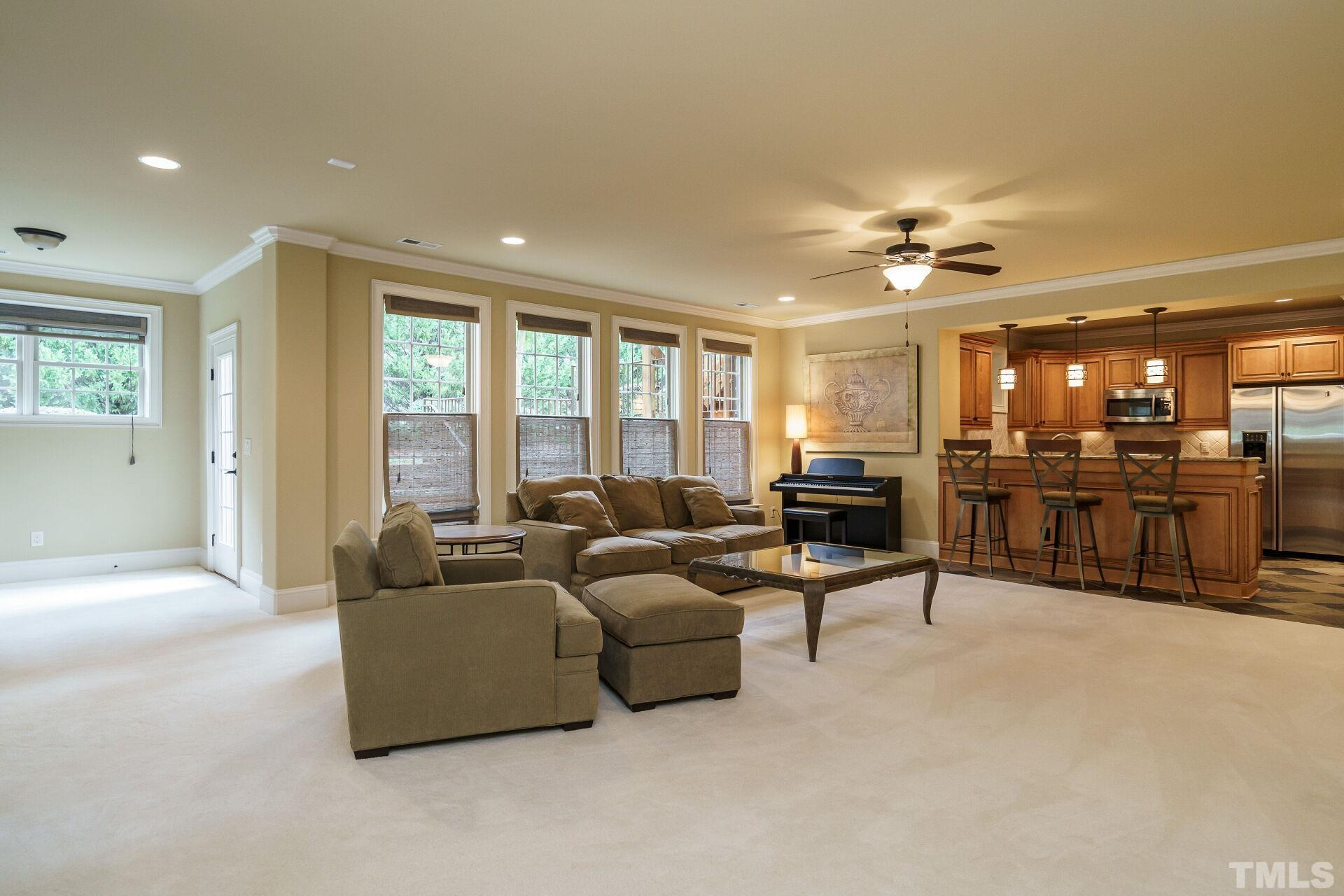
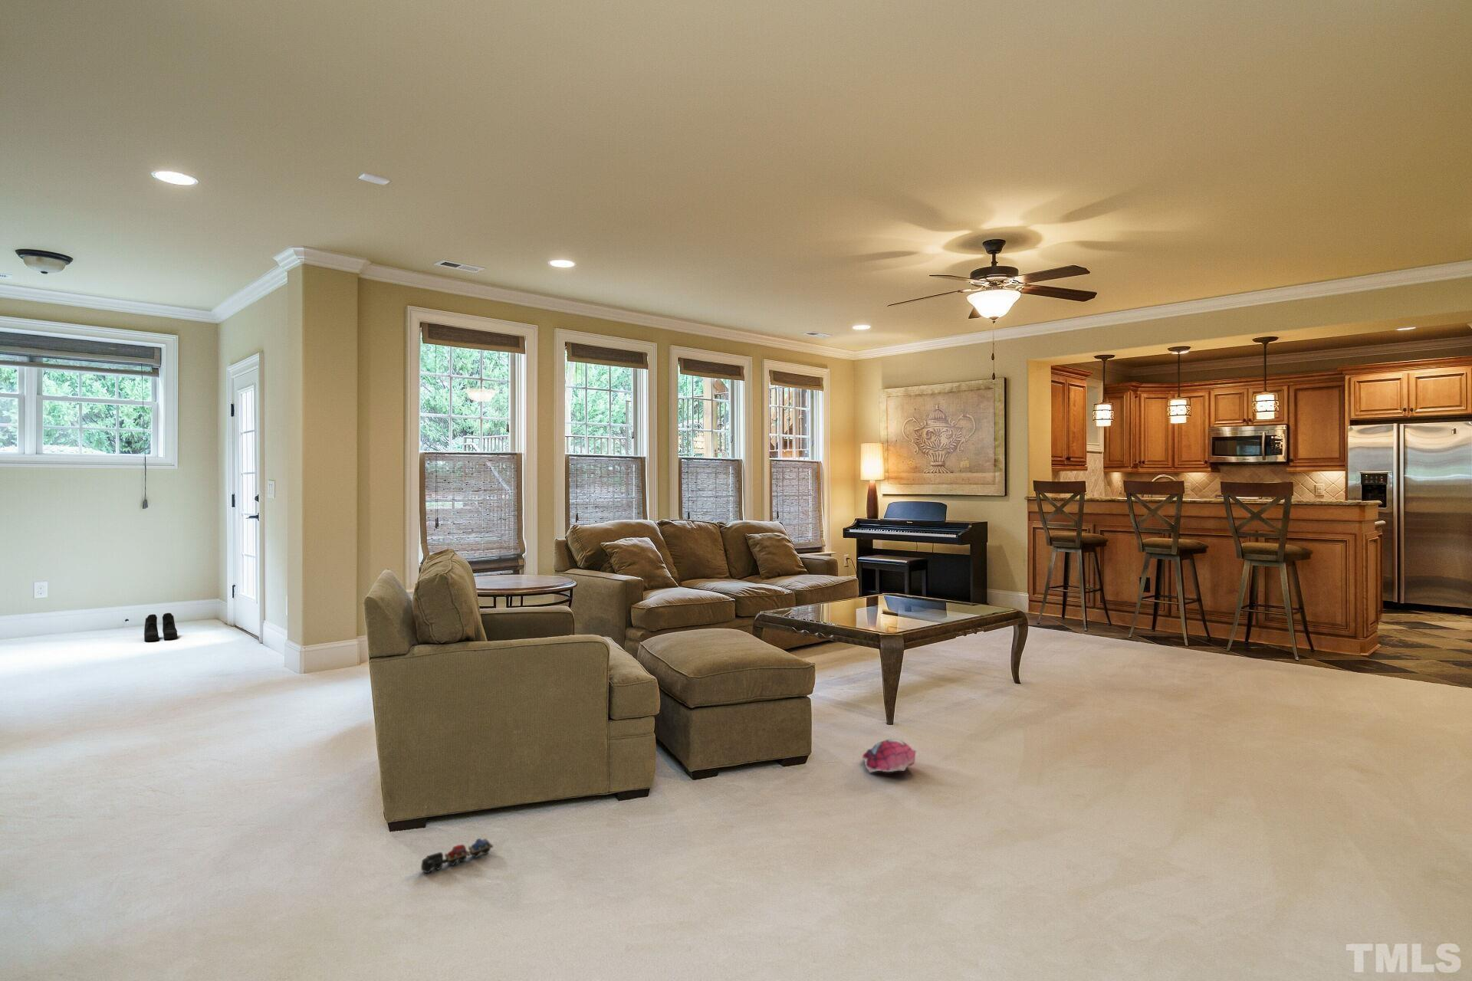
+ plush toy [861,738,917,774]
+ boots [143,612,177,643]
+ toy train [421,838,494,874]
